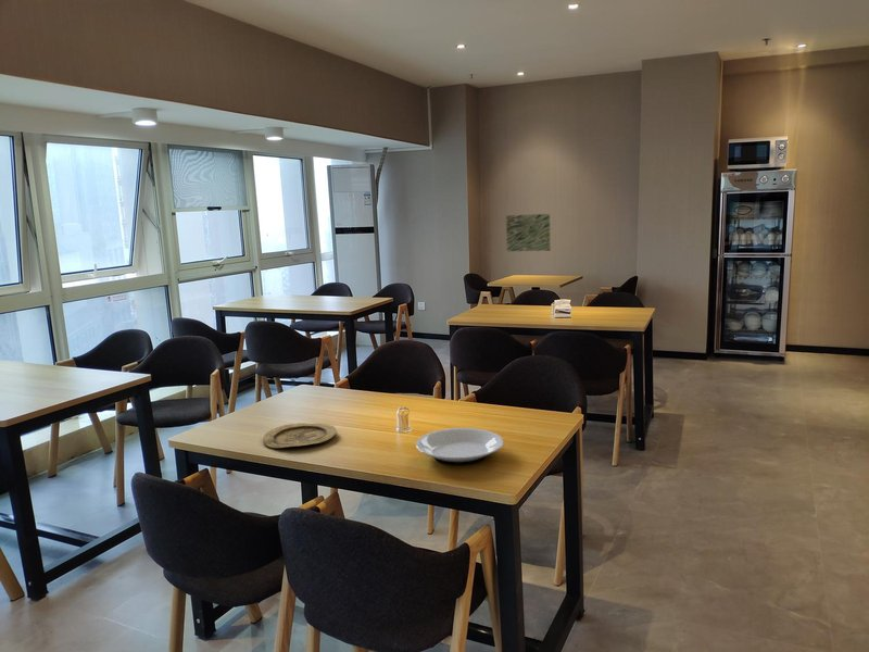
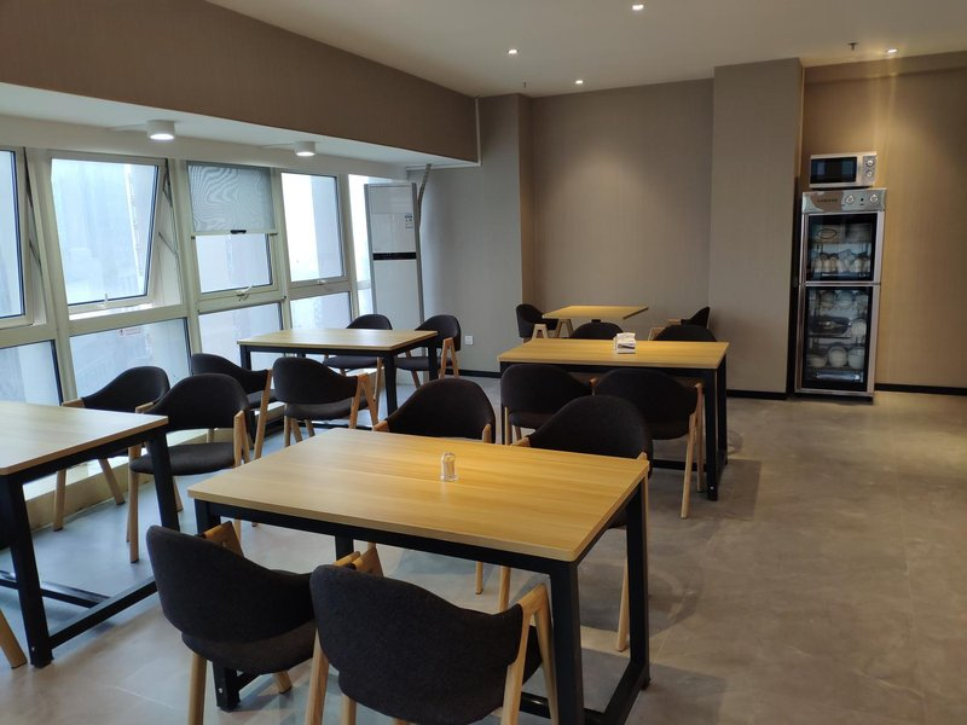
- plate [262,422,338,449]
- plate [415,427,504,466]
- wall art [505,213,552,252]
